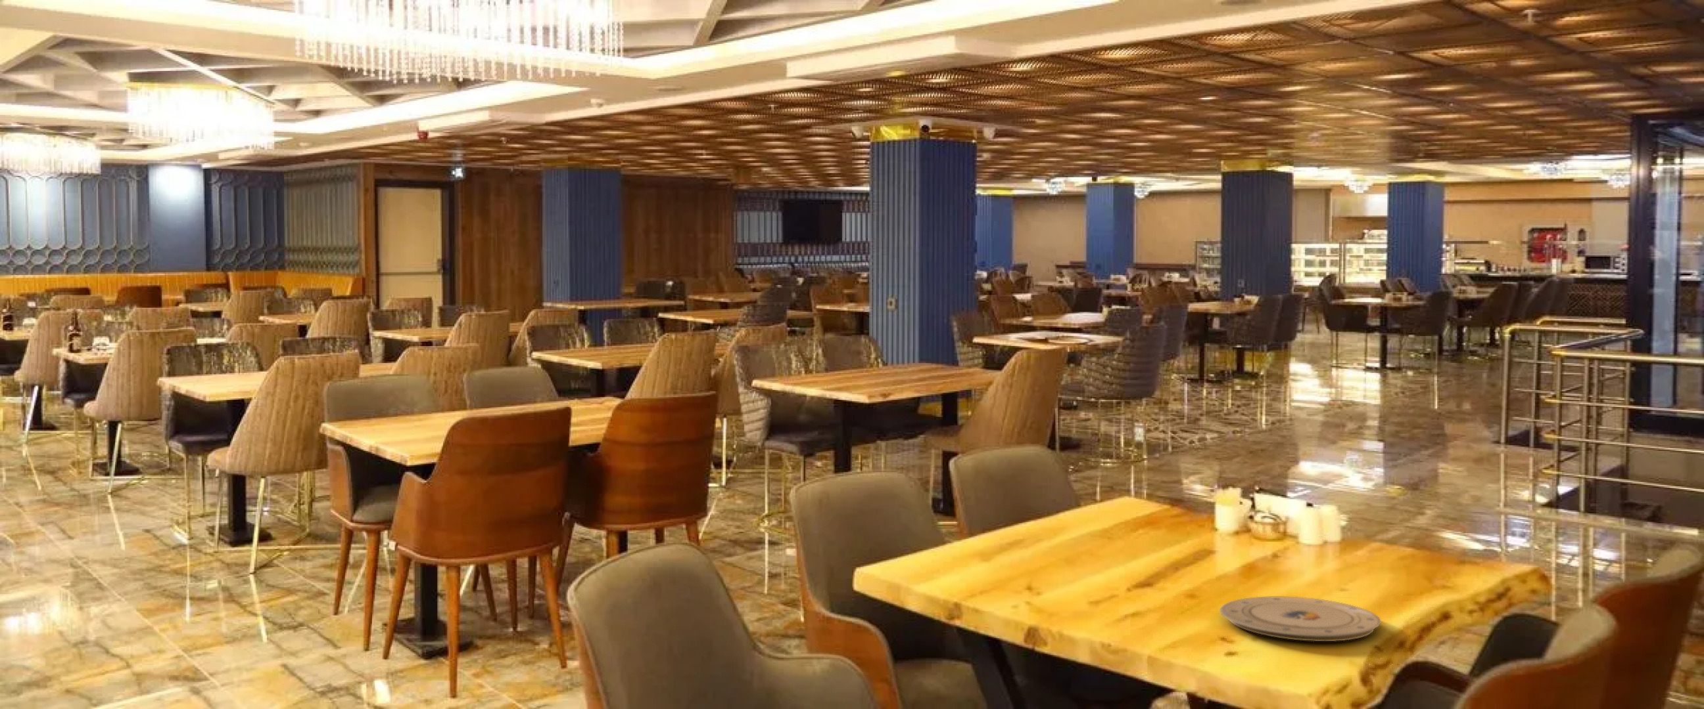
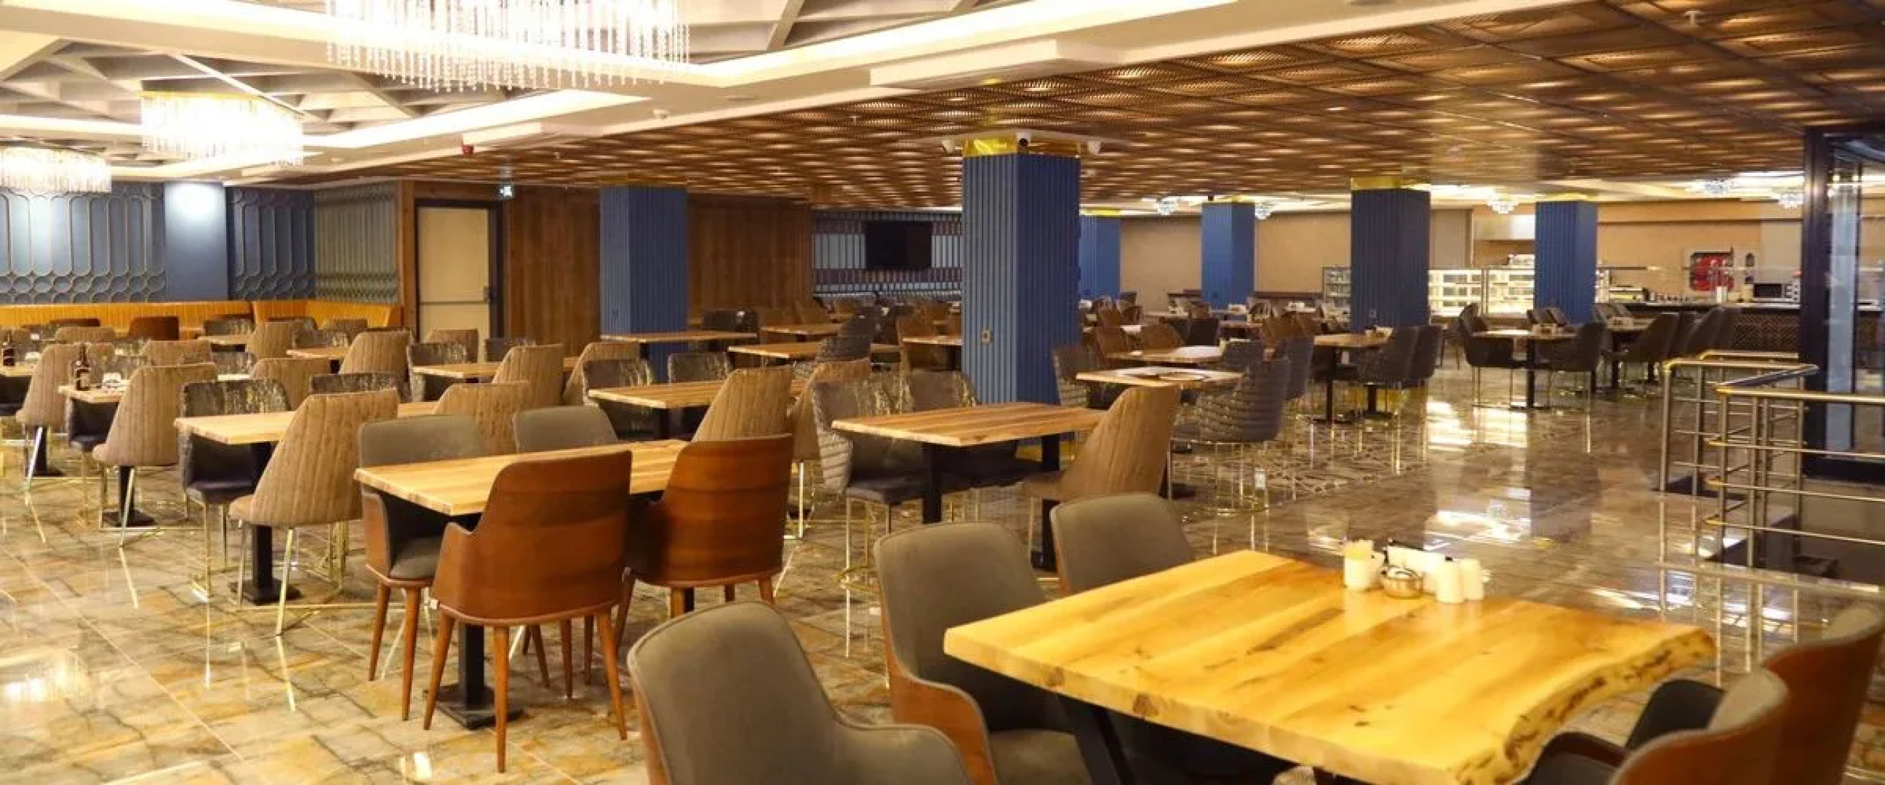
- plate [1219,596,1382,642]
